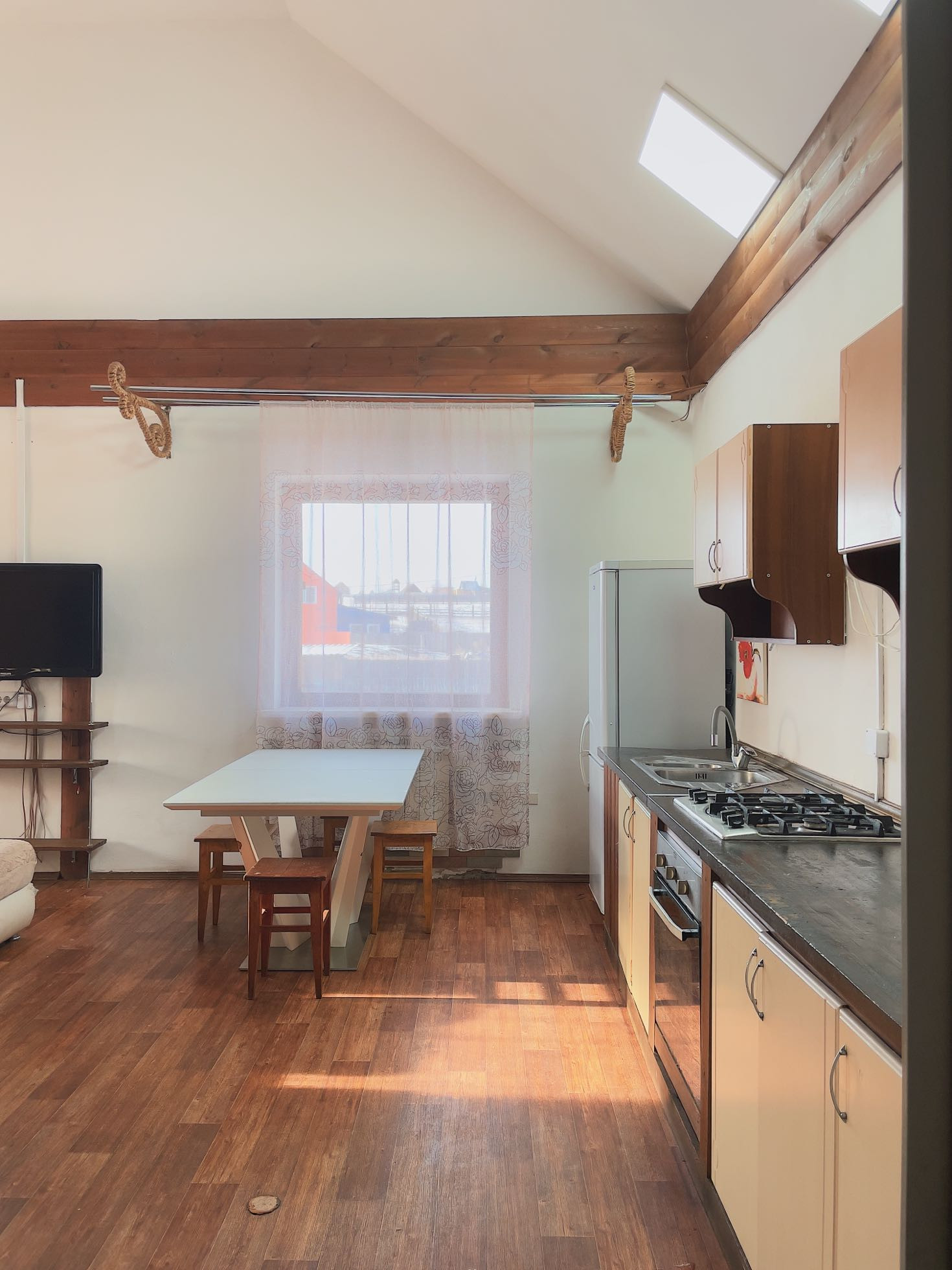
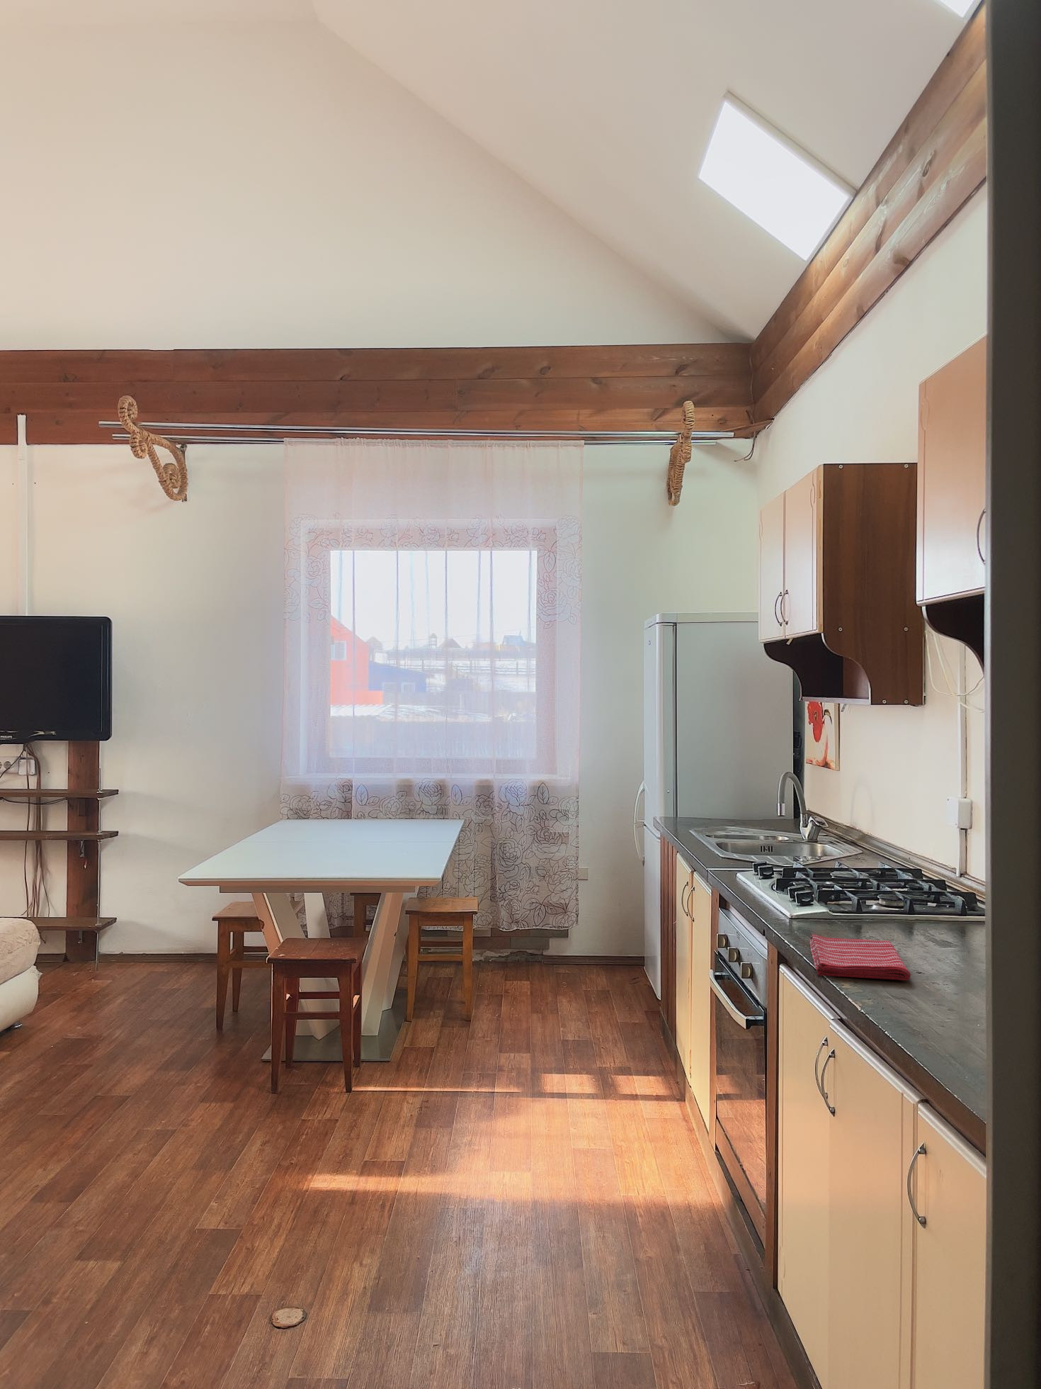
+ dish towel [809,934,911,981]
